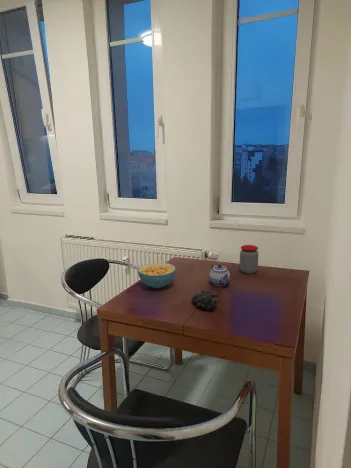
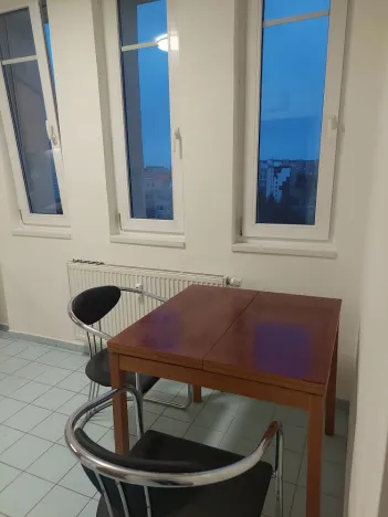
- cereal bowl [137,262,176,289]
- fruit [190,288,220,310]
- jar [239,244,259,275]
- teapot [208,263,231,287]
